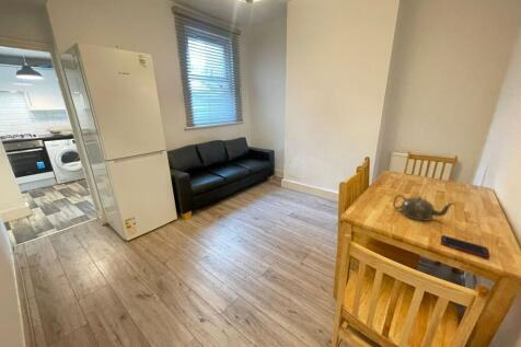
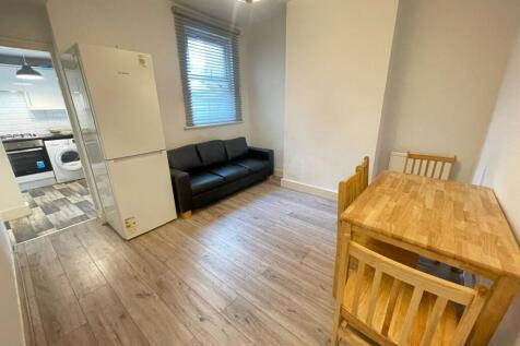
- teapot [392,194,455,222]
- cell phone [440,234,491,259]
